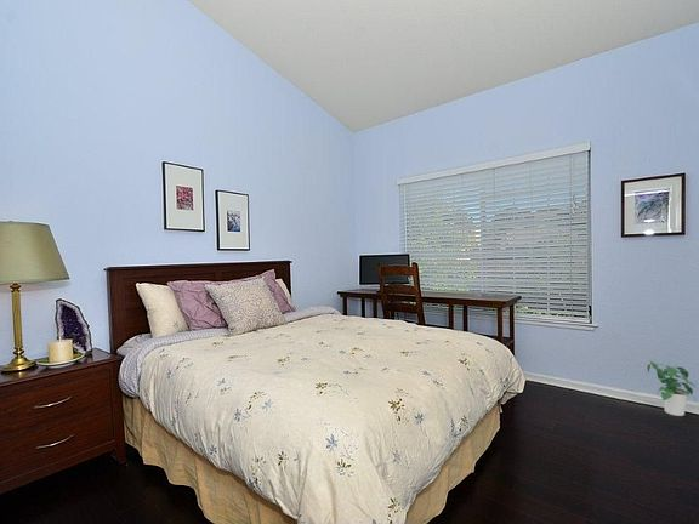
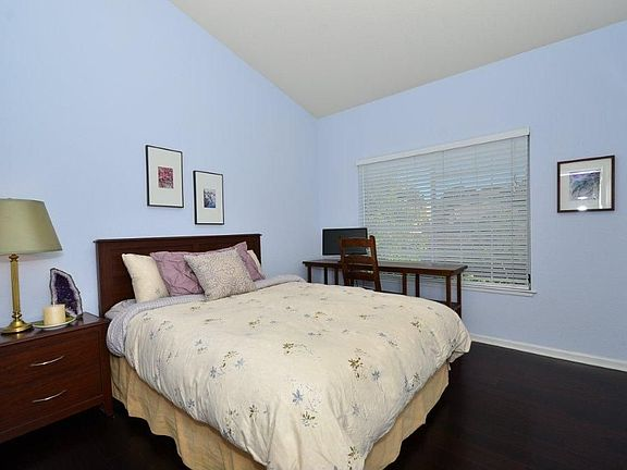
- potted plant [647,359,698,417]
